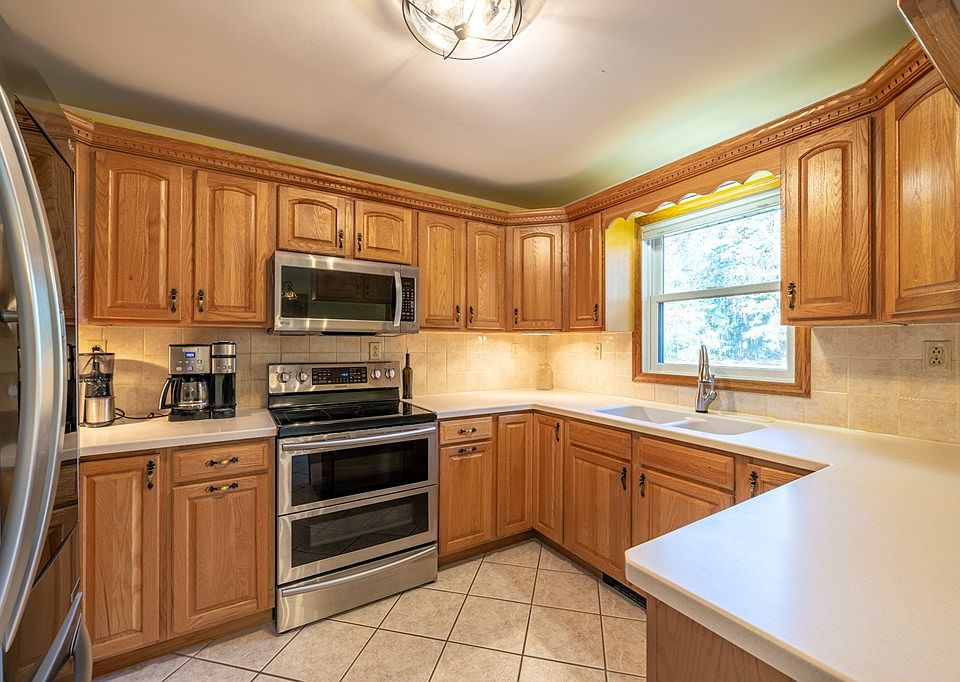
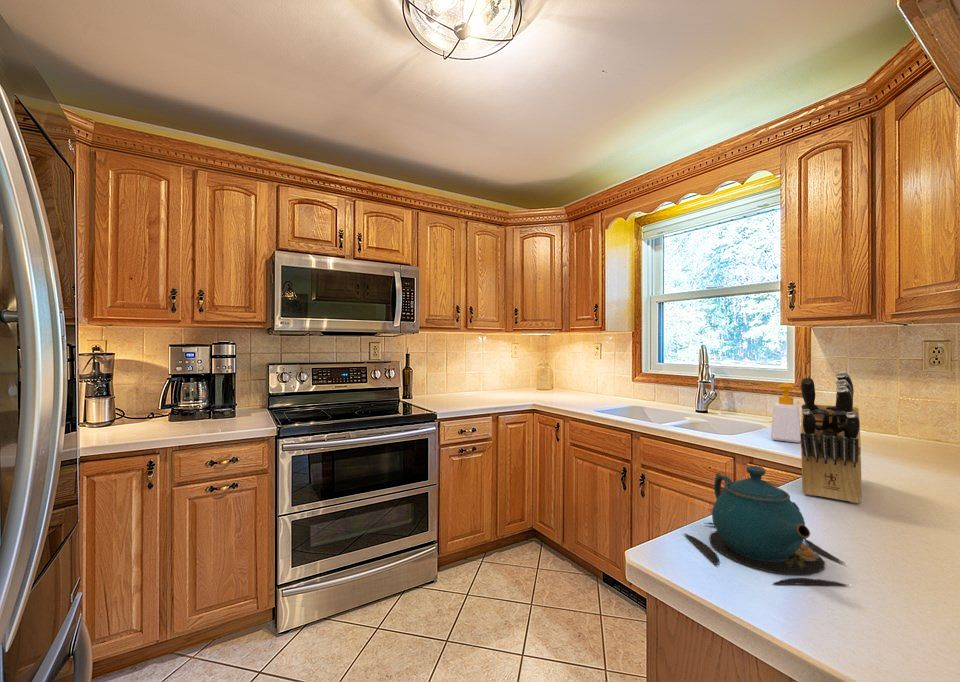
+ teapot [683,465,848,587]
+ knife block [800,371,863,505]
+ soap bottle [758,382,801,444]
